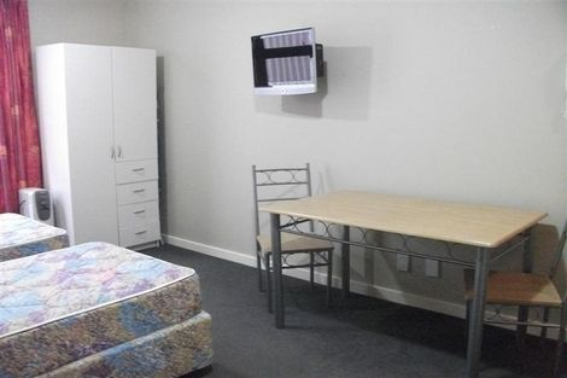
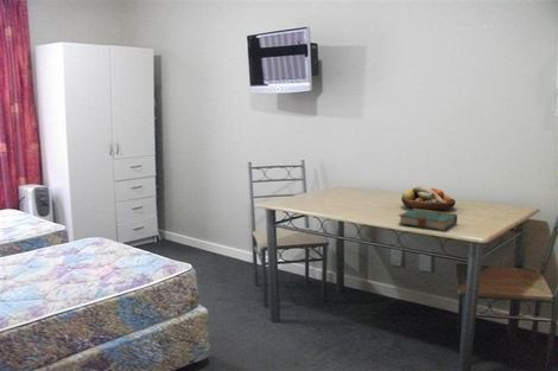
+ fruit bowl [400,185,457,212]
+ book [398,209,458,232]
